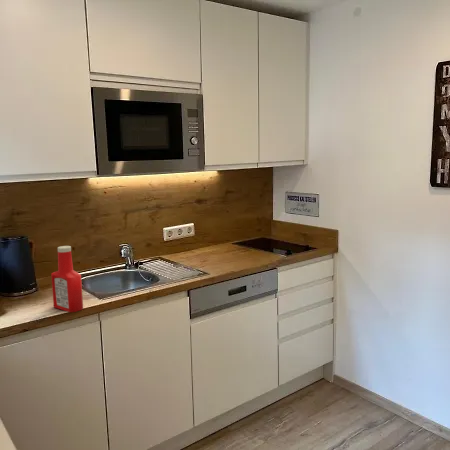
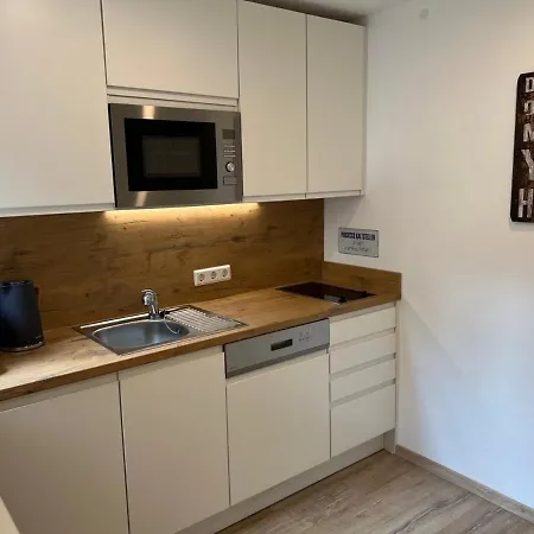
- soap bottle [50,245,84,313]
